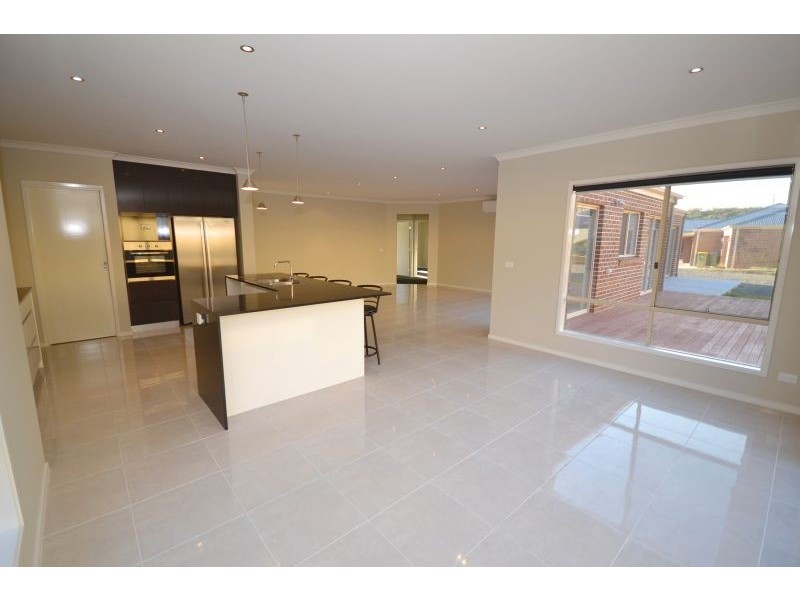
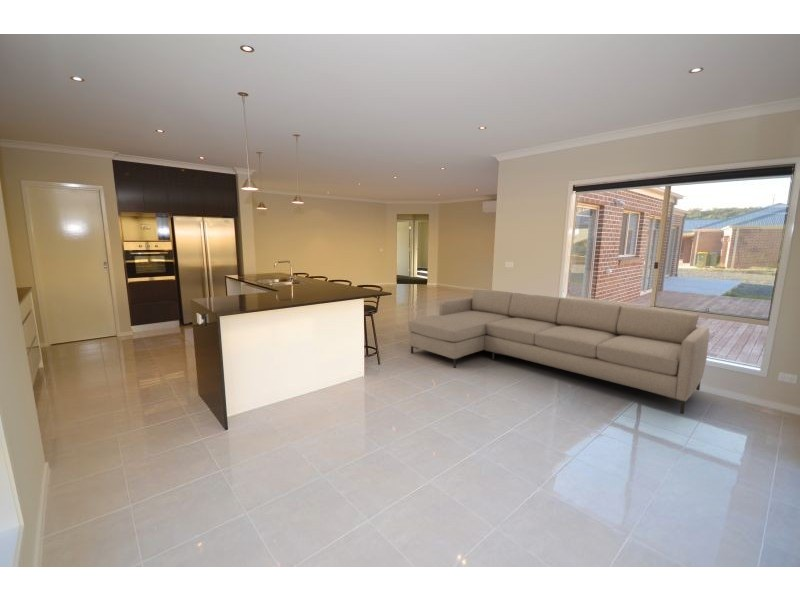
+ sofa [407,288,710,415]
